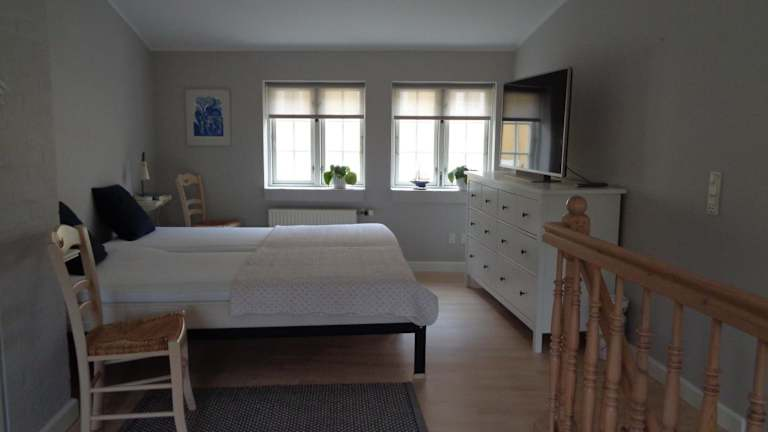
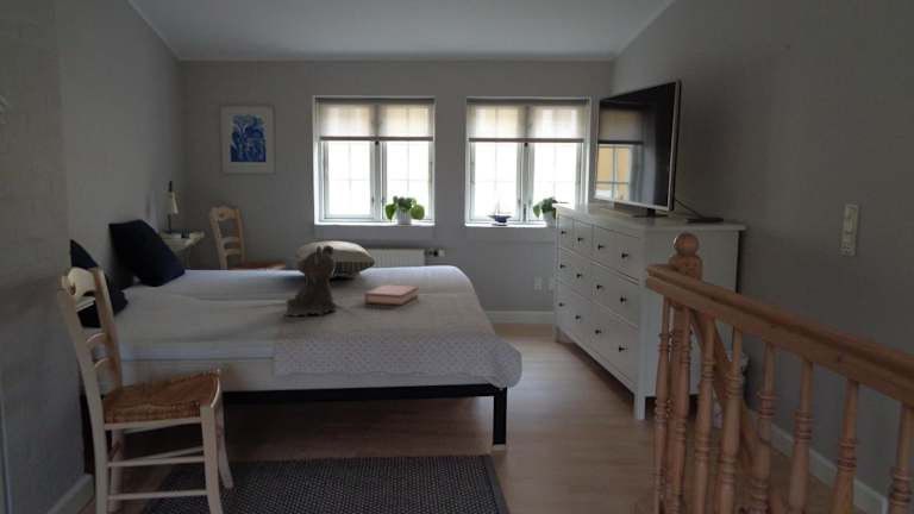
+ hardback book [364,284,419,307]
+ teddy bear [282,245,337,318]
+ pillow [294,240,376,280]
